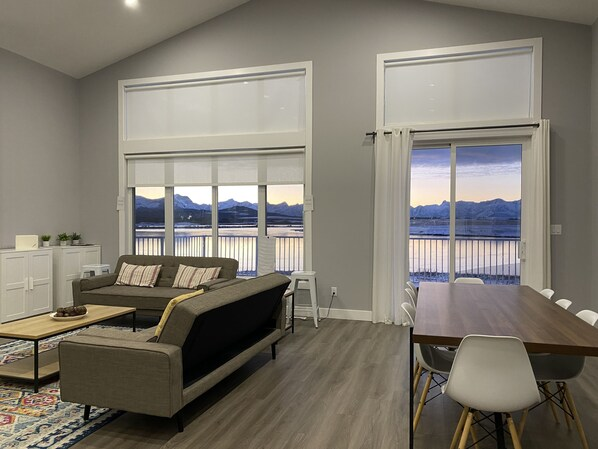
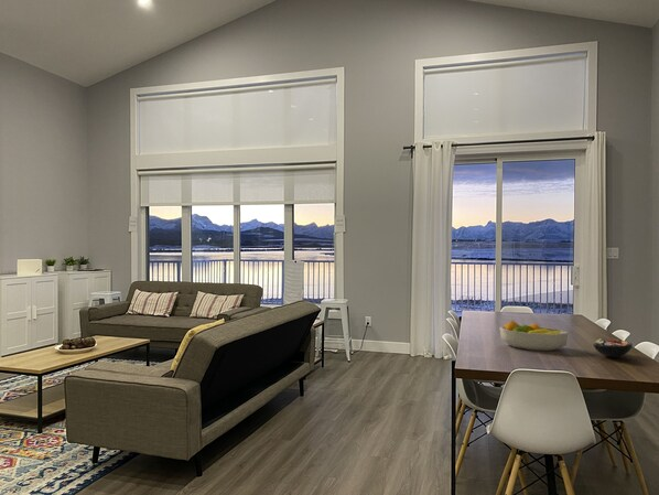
+ fruit bowl [498,320,570,352]
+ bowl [592,337,634,358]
